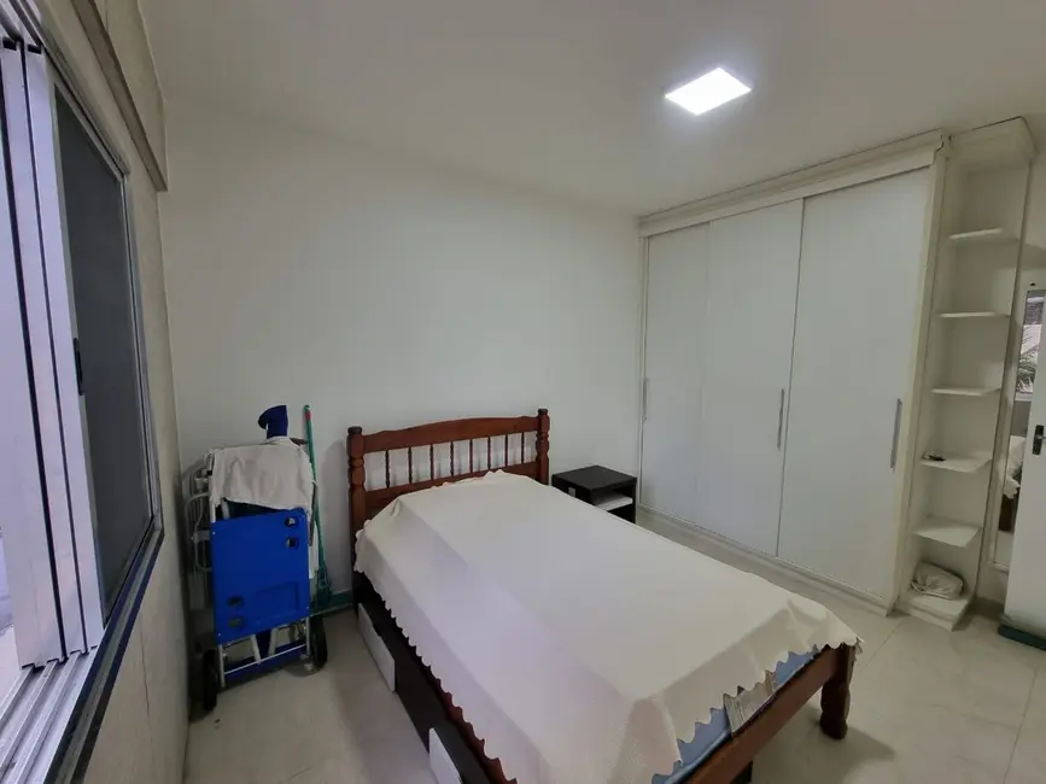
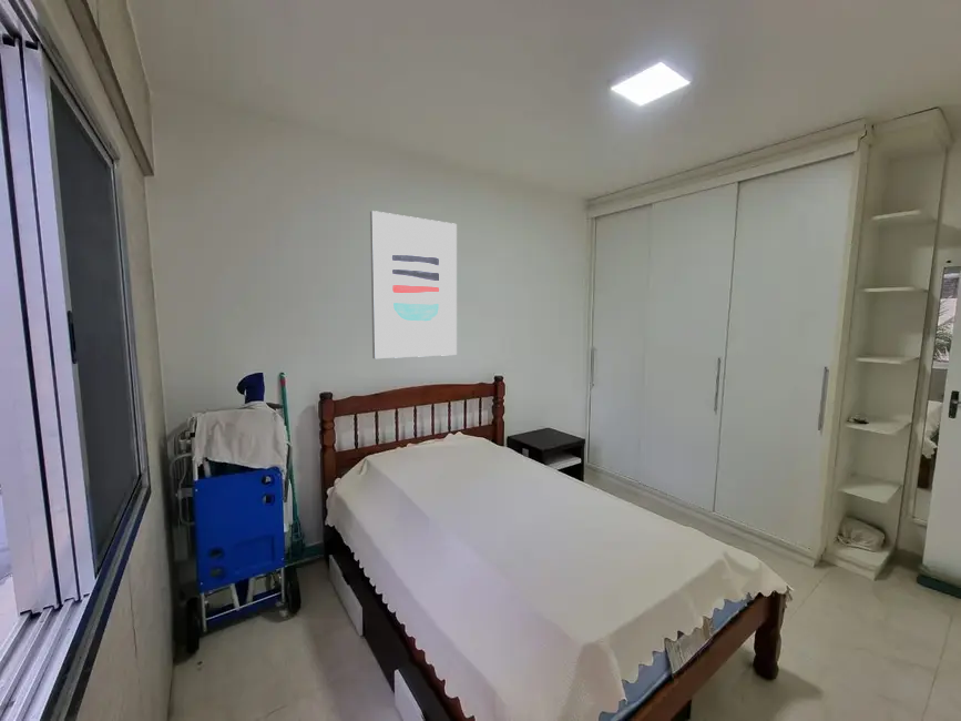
+ wall art [369,210,458,359]
